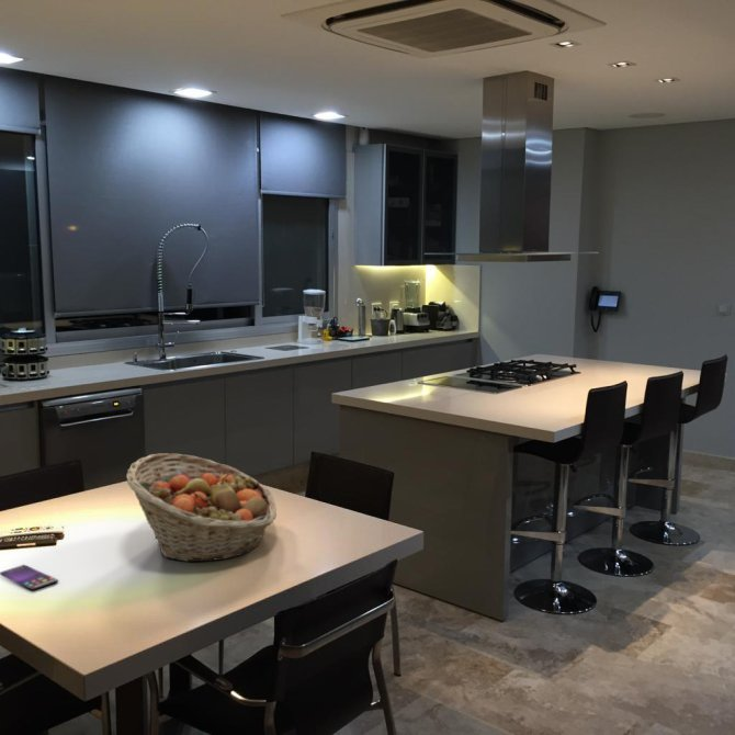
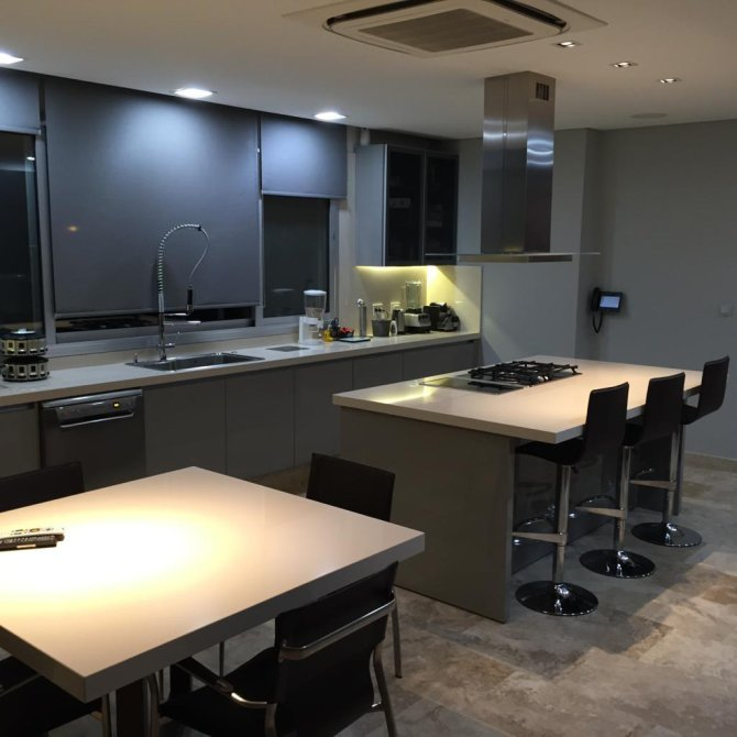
- fruit basket [125,452,278,563]
- smartphone [0,564,59,591]
